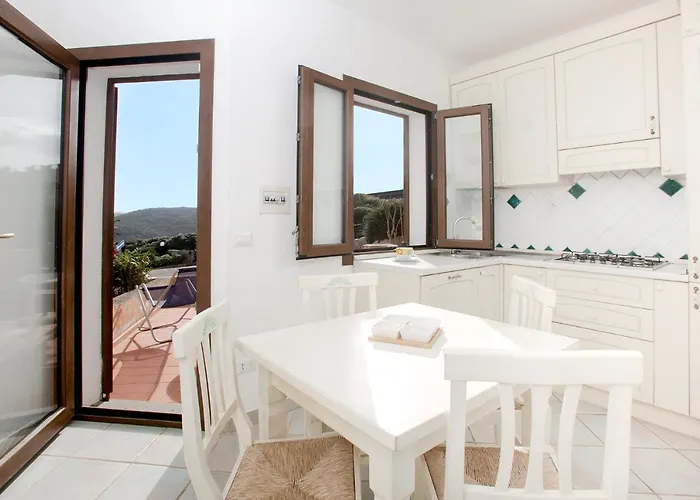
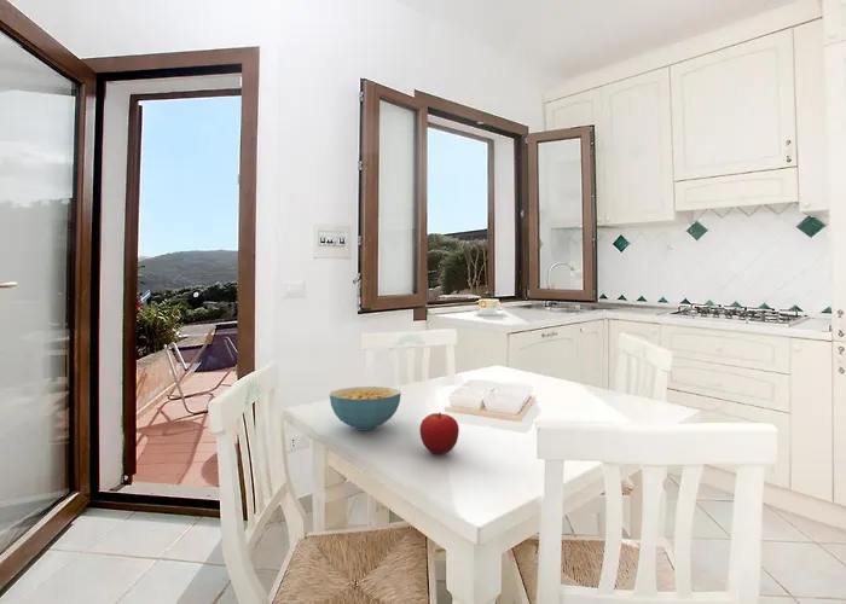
+ cereal bowl [329,385,401,431]
+ fruit [418,412,460,455]
